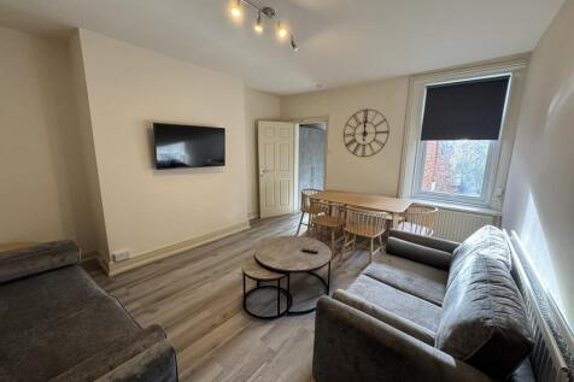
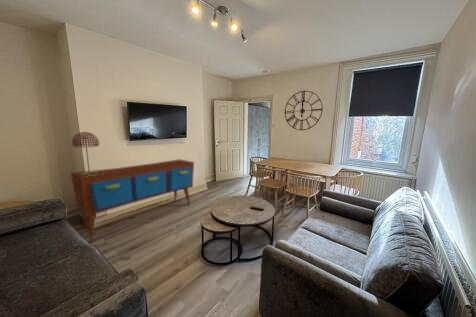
+ sideboard [70,158,195,244]
+ table lamp [71,131,100,176]
